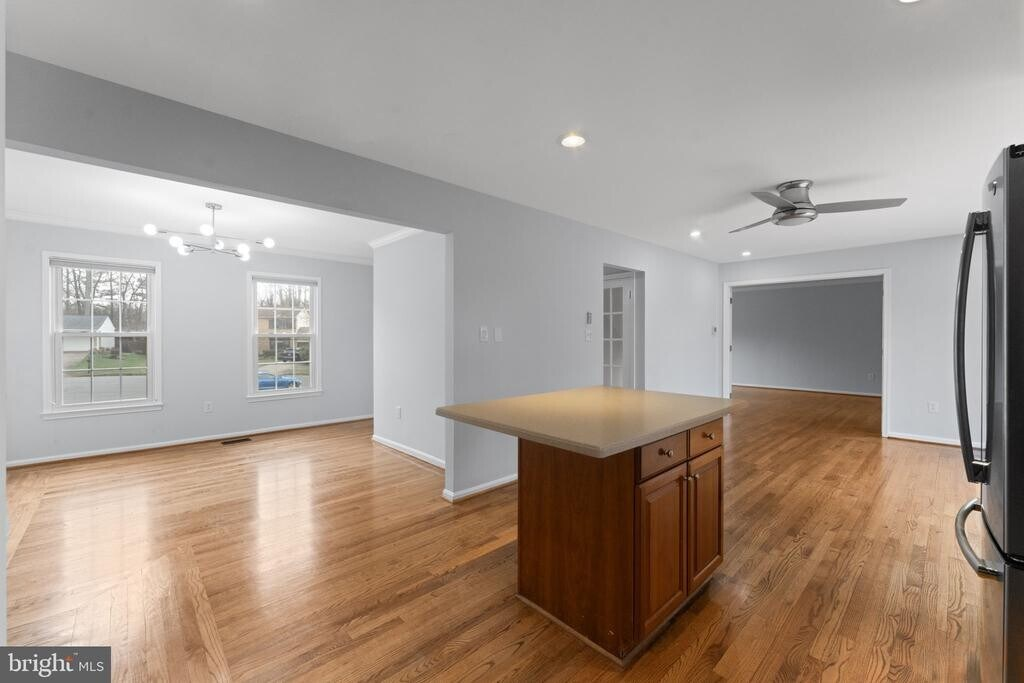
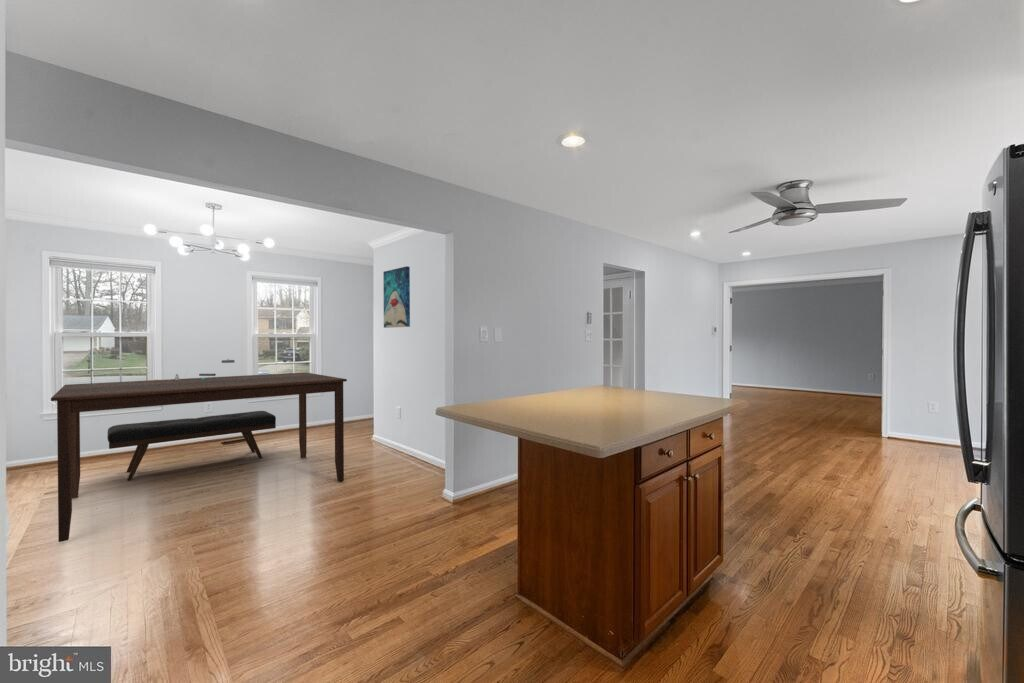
+ wall art [382,265,411,329]
+ dining table [50,358,348,543]
